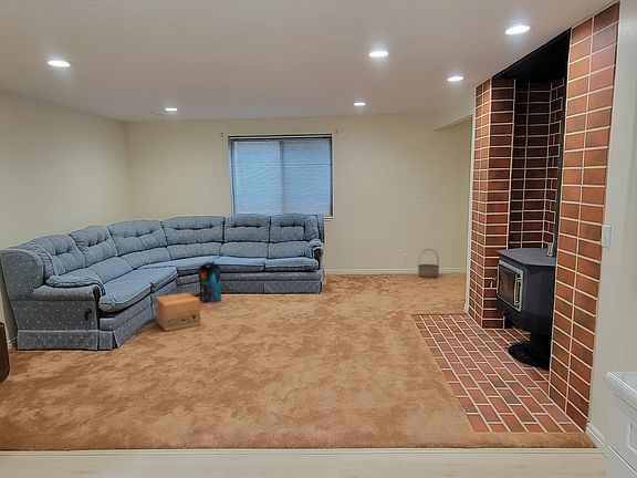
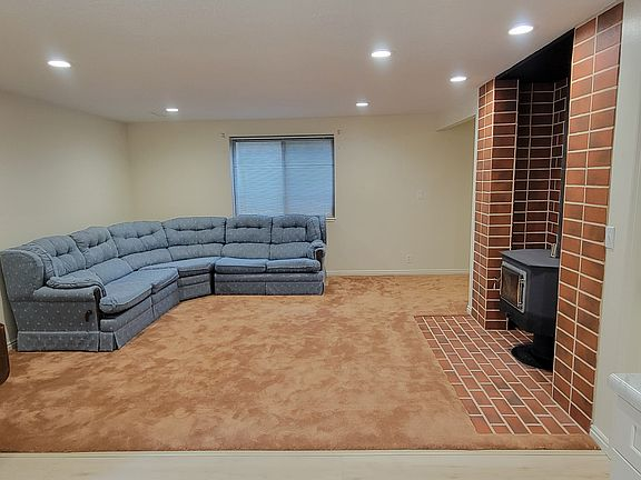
- pouch [197,262,222,303]
- cardboard box [155,292,201,332]
- basket [417,248,440,279]
